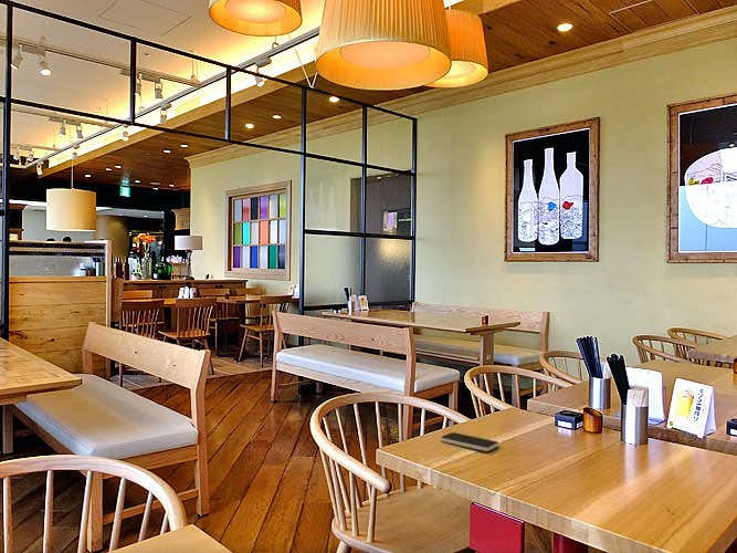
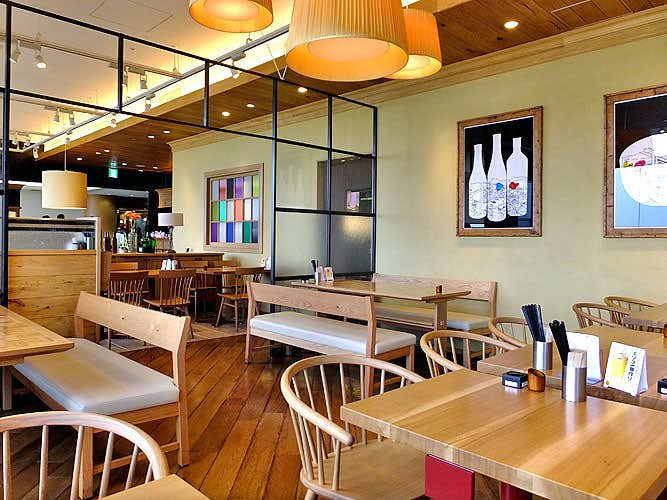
- smartphone [440,431,499,452]
